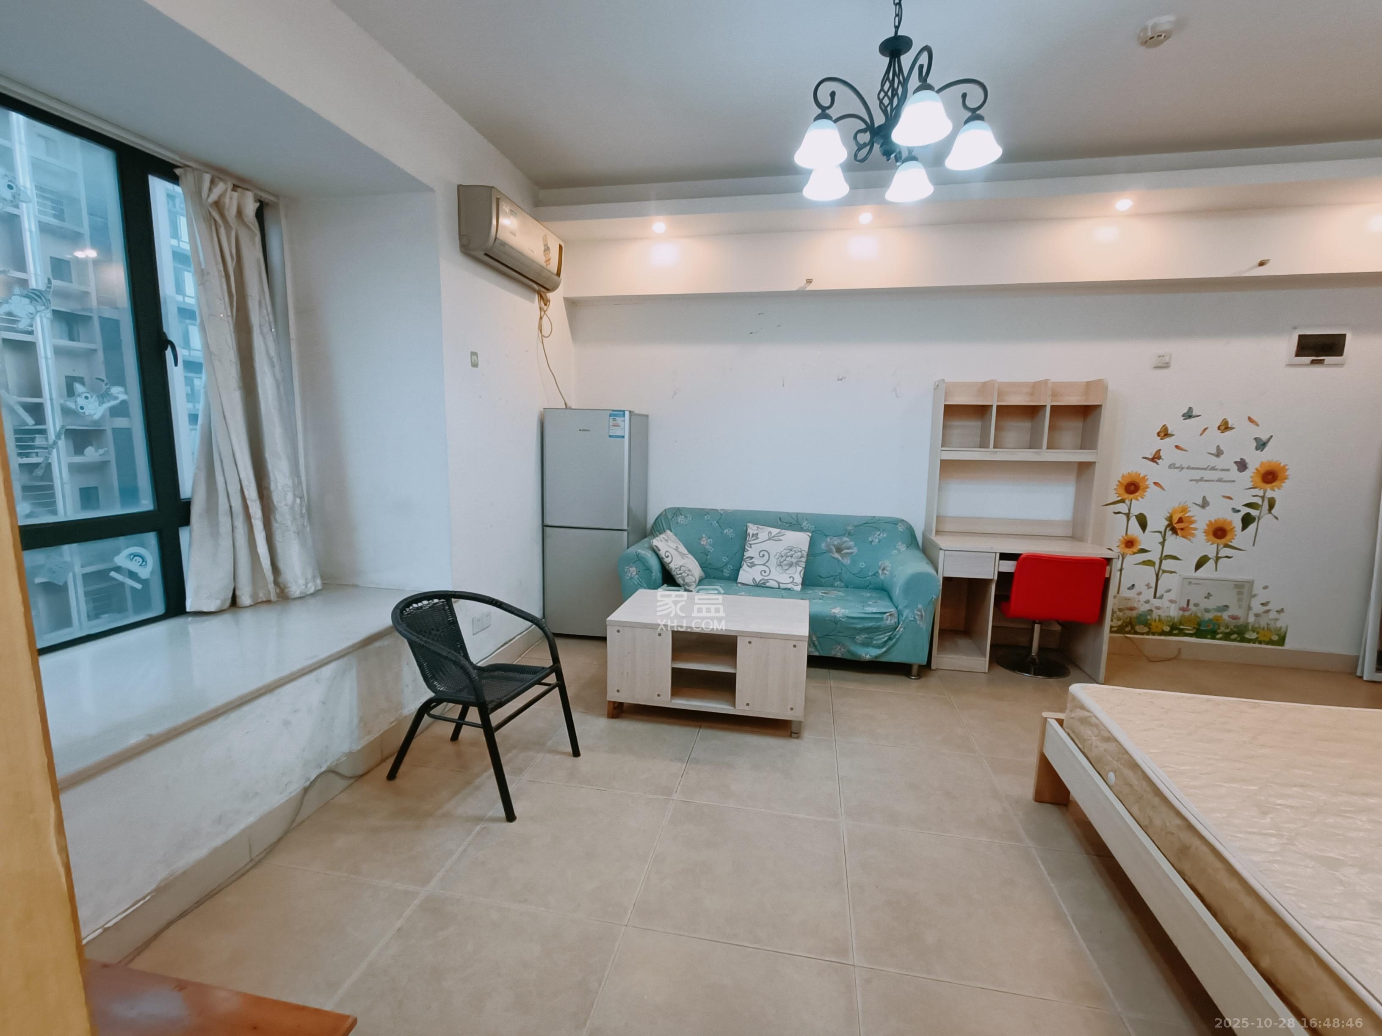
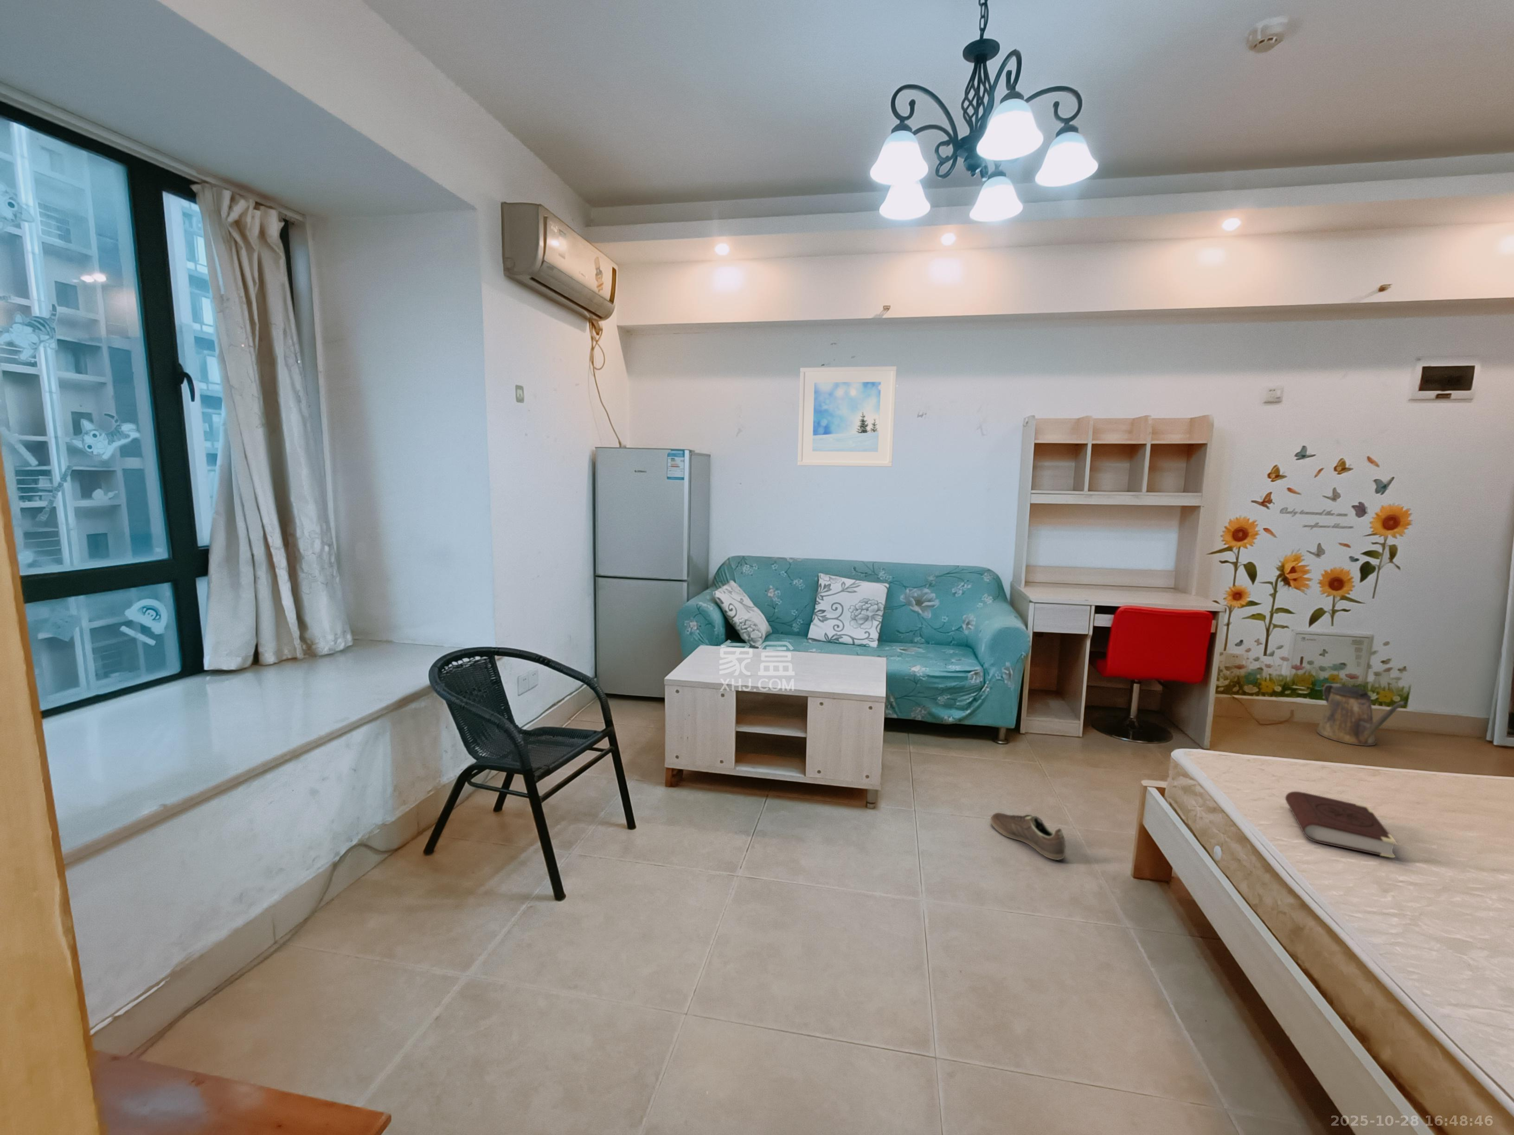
+ sneaker [989,812,1066,861]
+ book [1285,790,1398,858]
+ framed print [798,366,898,467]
+ watering can [1316,683,1408,746]
